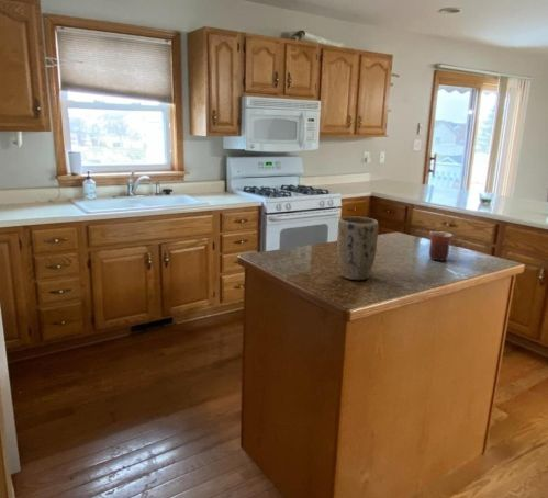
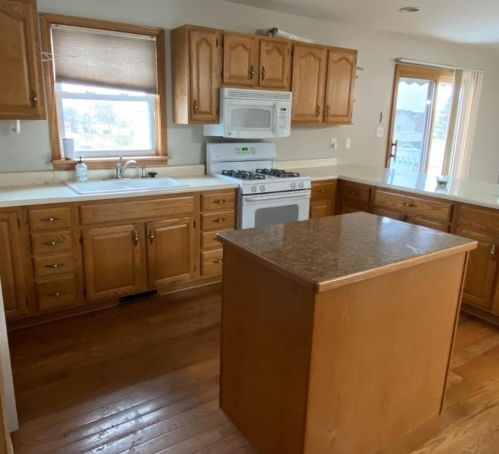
- mug [428,230,454,262]
- plant pot [336,216,379,281]
